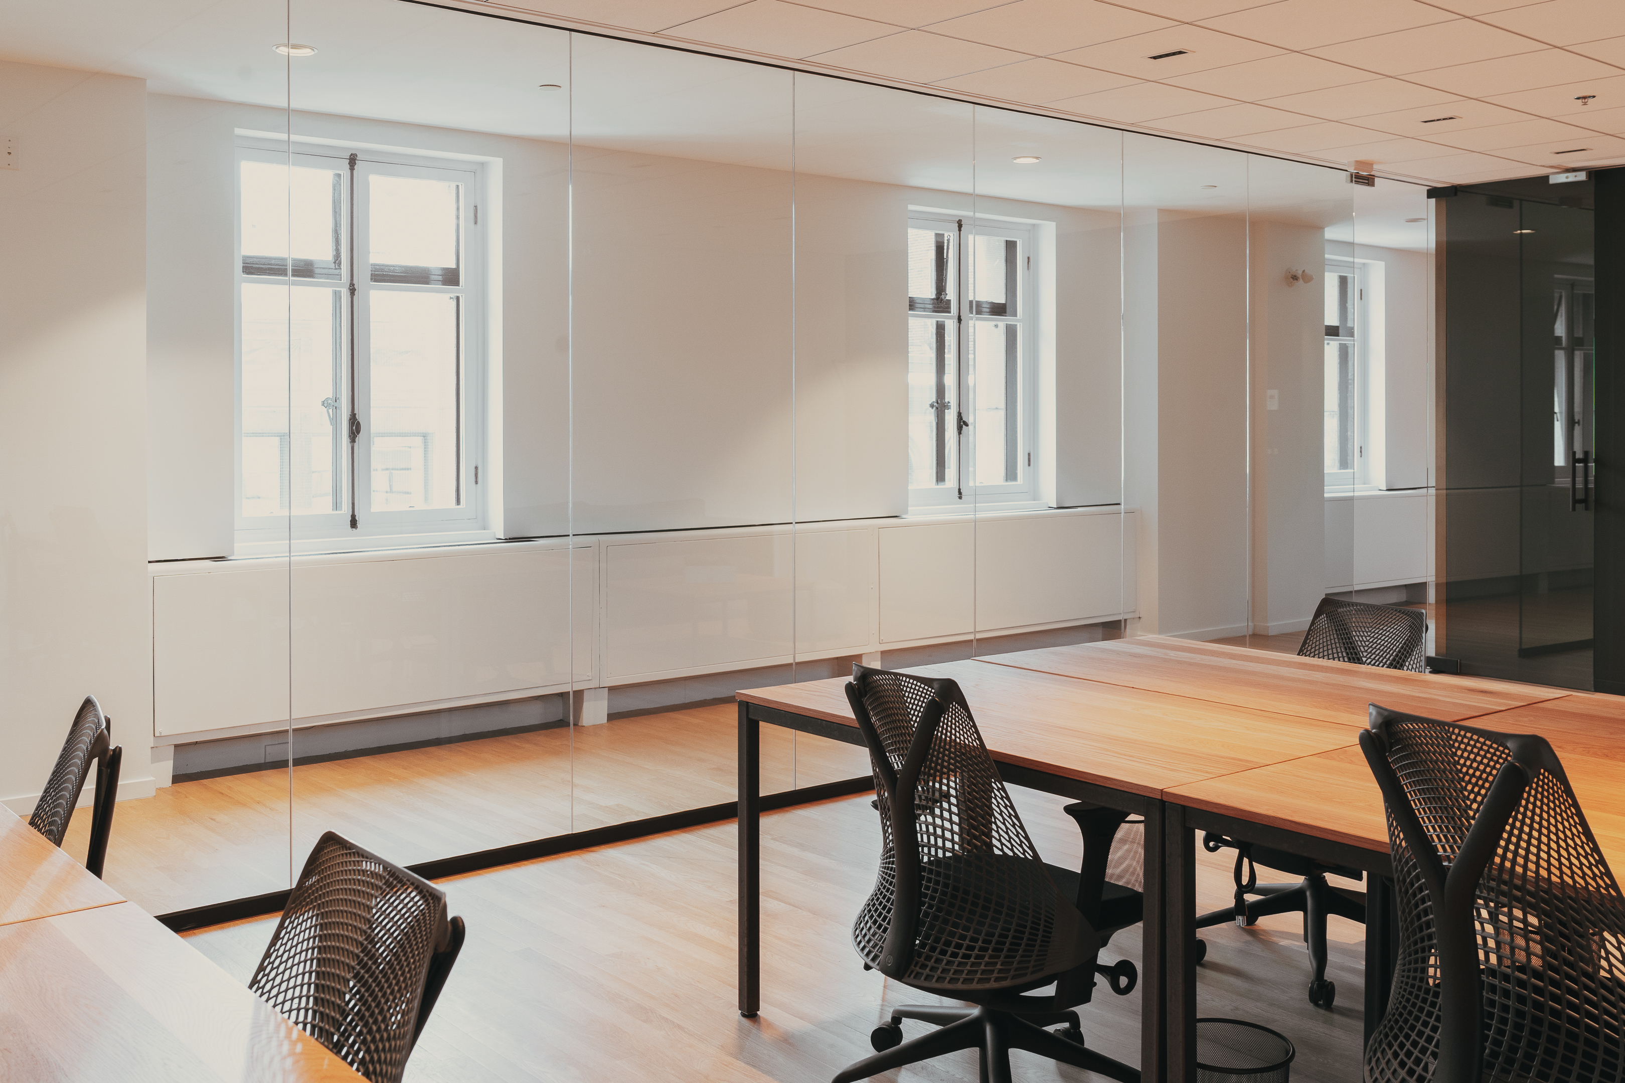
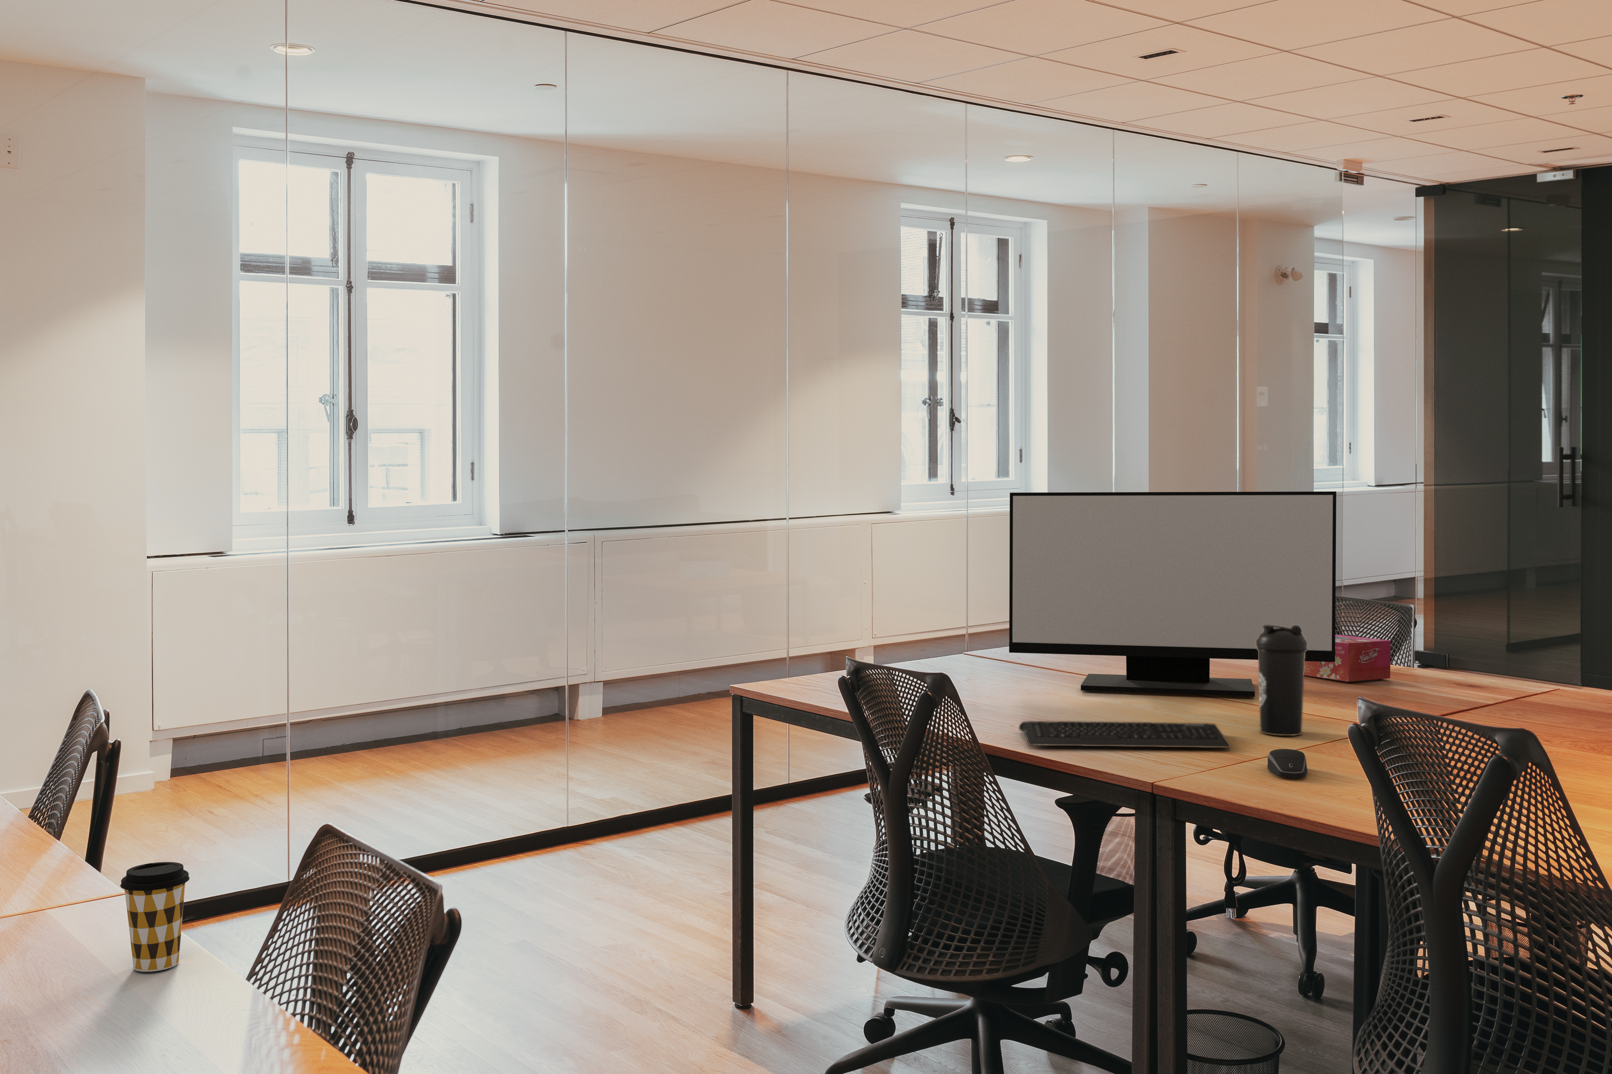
+ tissue box [1304,634,1391,682]
+ monitor [1009,490,1337,698]
+ water bottle [1256,625,1307,736]
+ keyboard [1018,720,1231,748]
+ computer mouse [1267,748,1309,778]
+ coffee cup [120,862,190,972]
